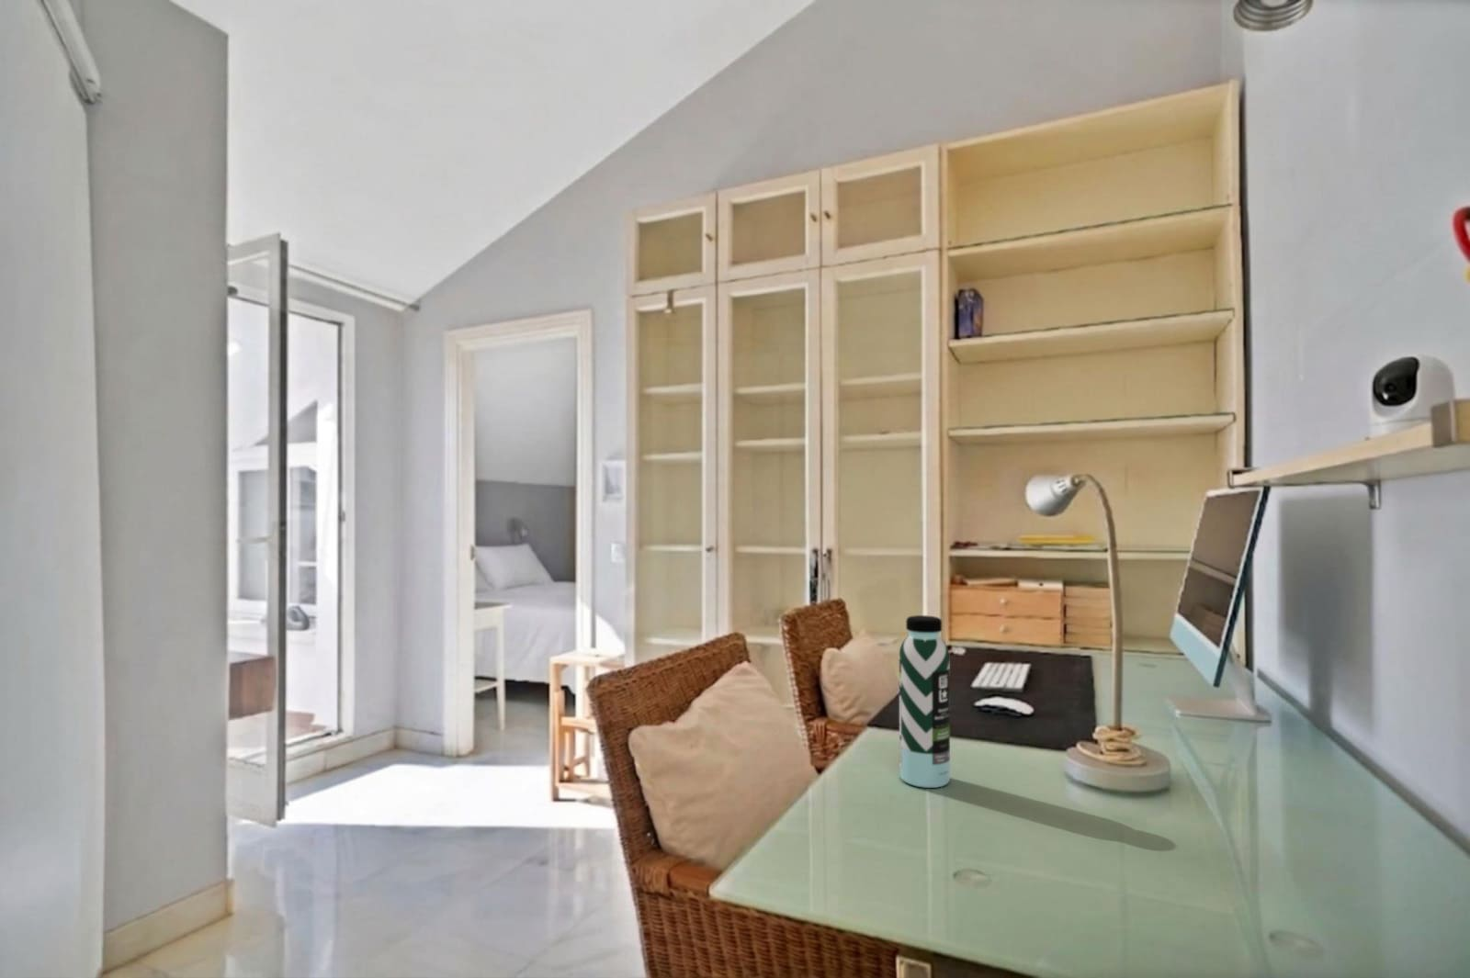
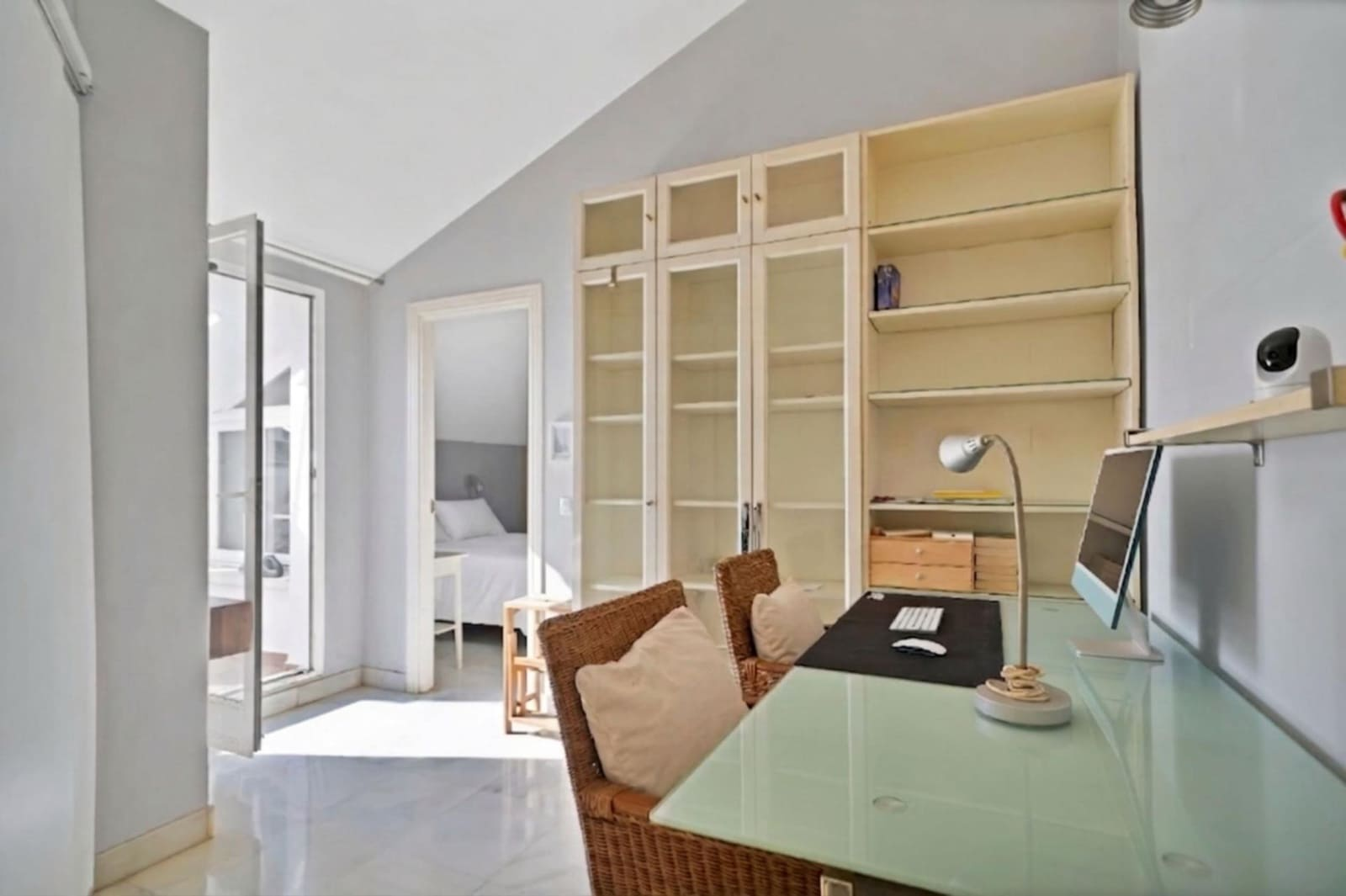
- water bottle [899,615,951,789]
